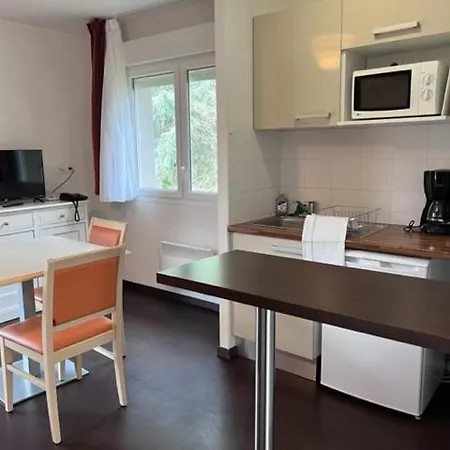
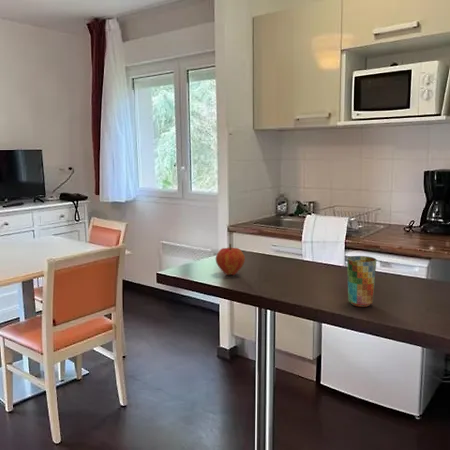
+ fruit [215,242,246,276]
+ cup [346,255,378,308]
